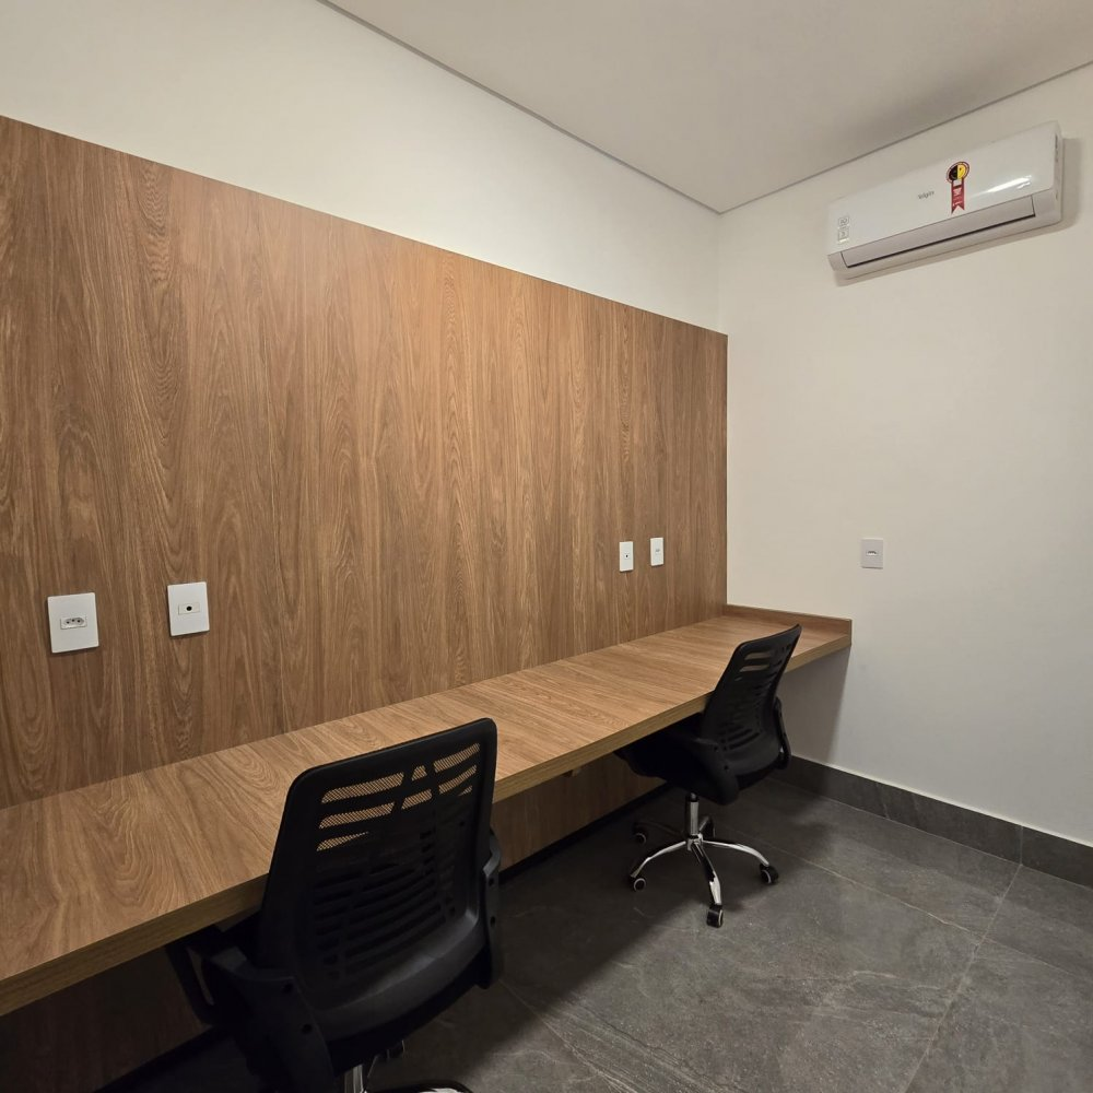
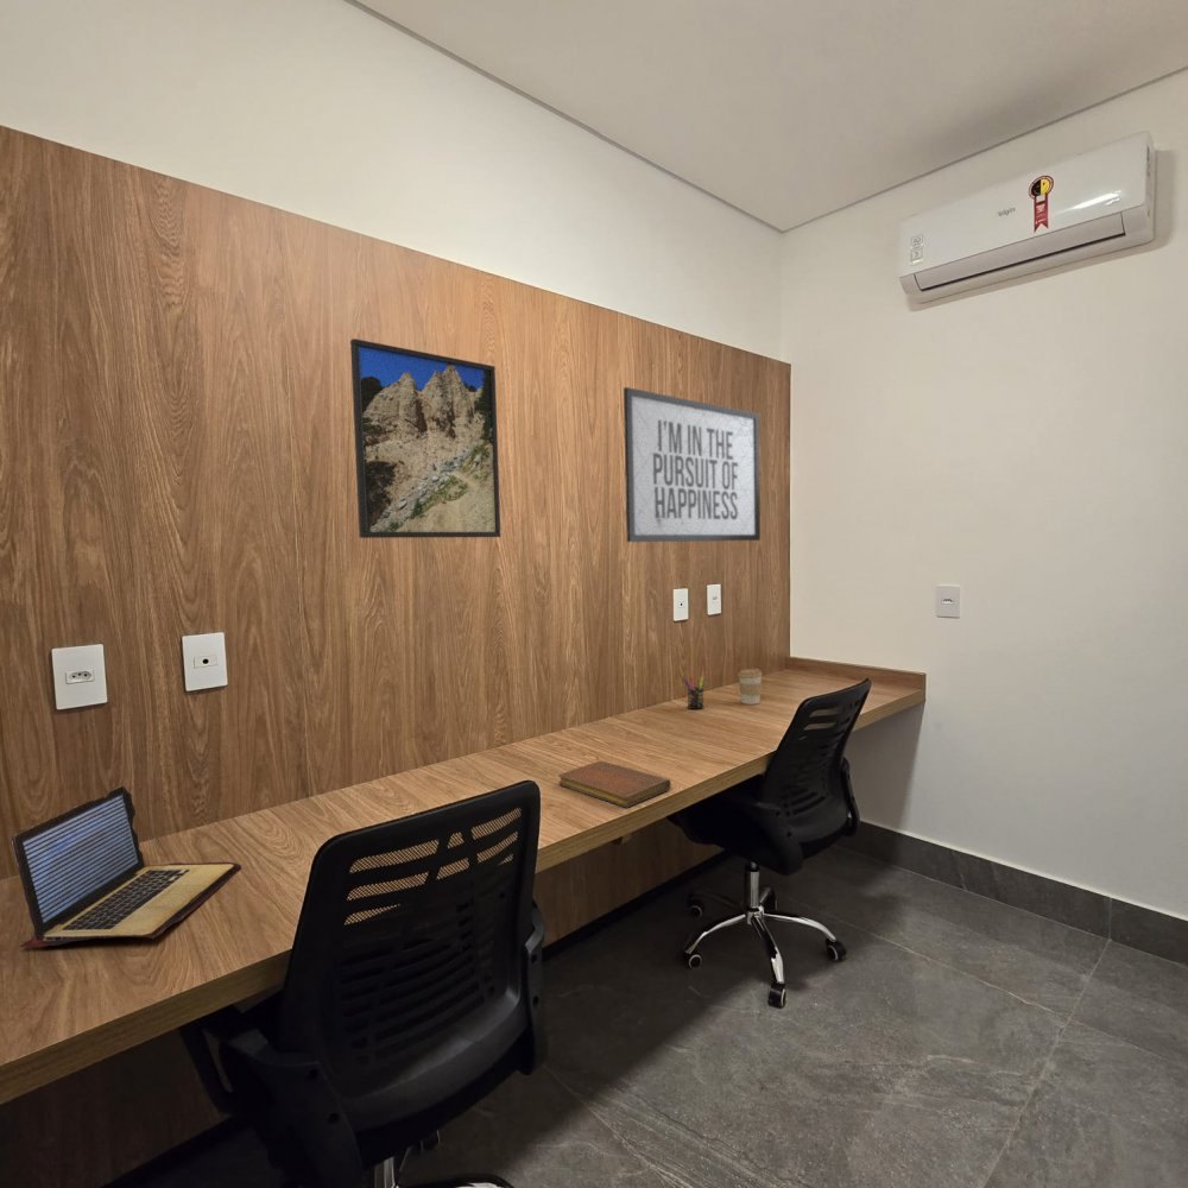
+ notebook [557,760,672,808]
+ mirror [623,386,762,543]
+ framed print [349,337,501,539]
+ coffee cup [737,668,764,706]
+ laptop [10,784,242,948]
+ pen holder [682,675,707,710]
